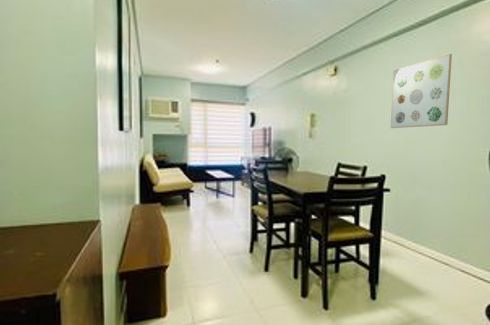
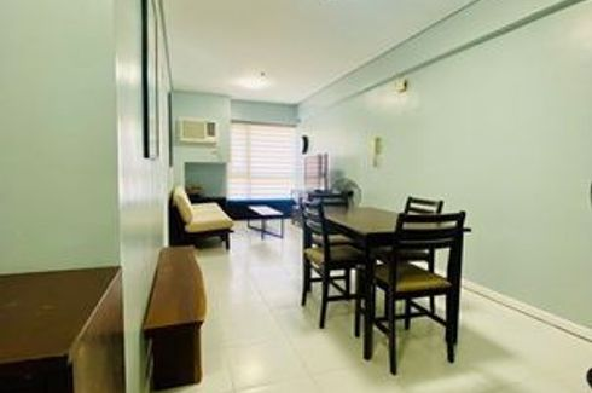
- wall art [390,53,453,129]
